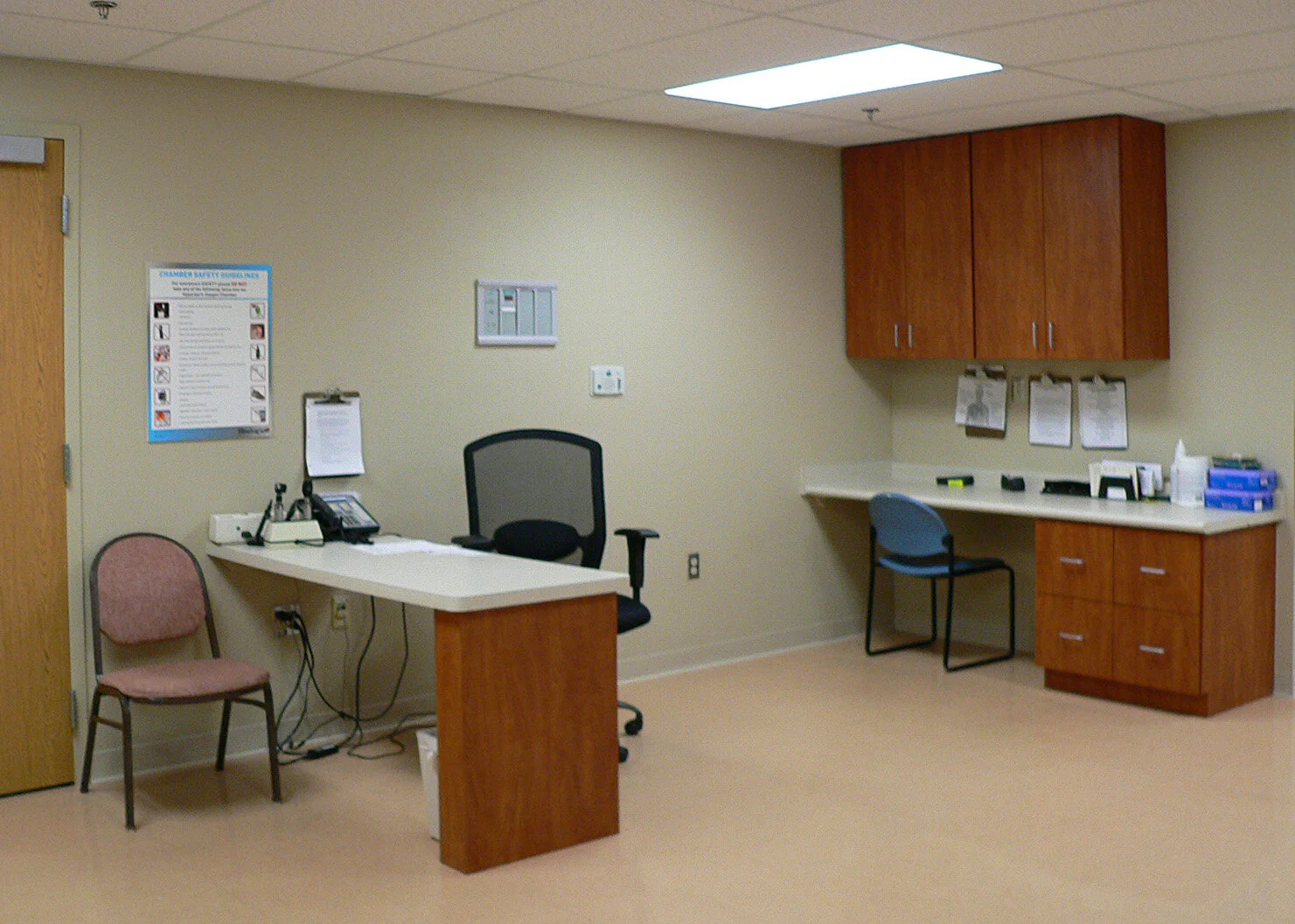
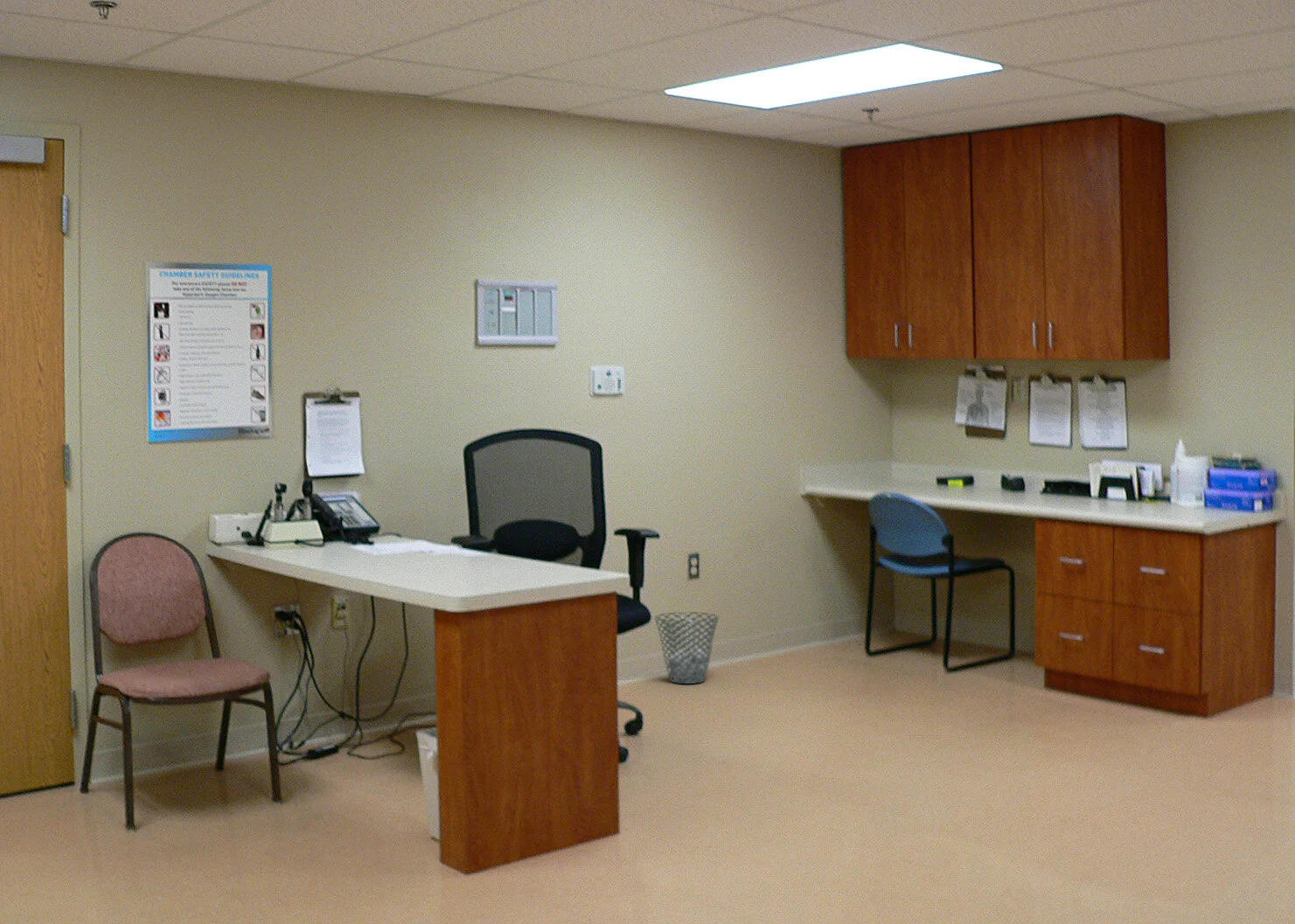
+ waste basket [654,611,720,684]
